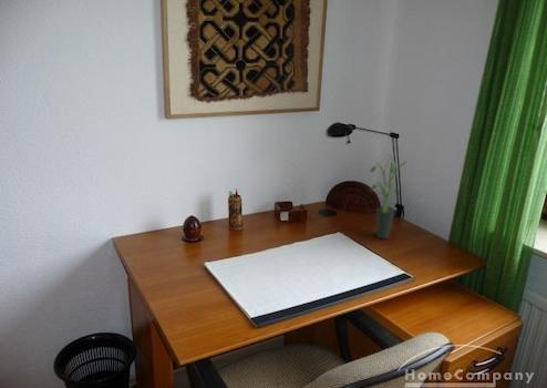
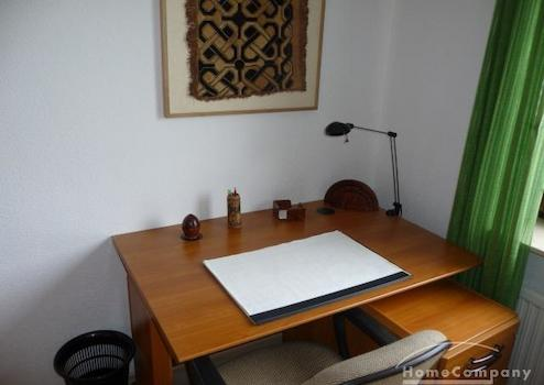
- potted plant [369,153,407,239]
